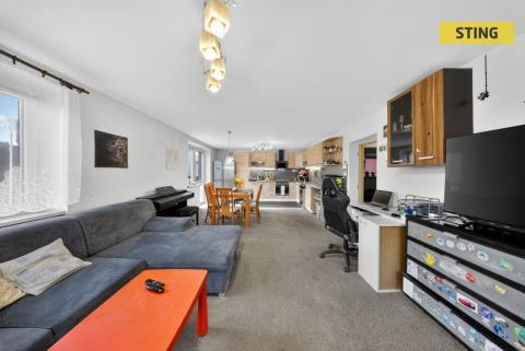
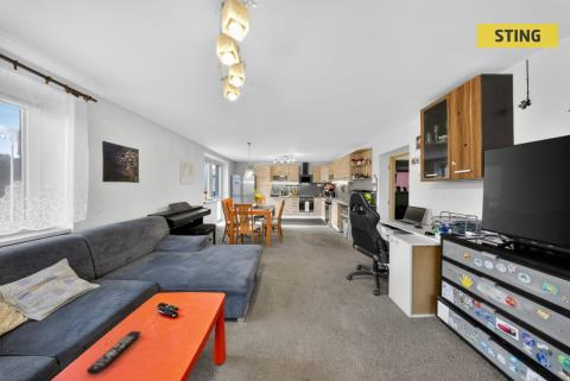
+ remote control [86,330,142,375]
